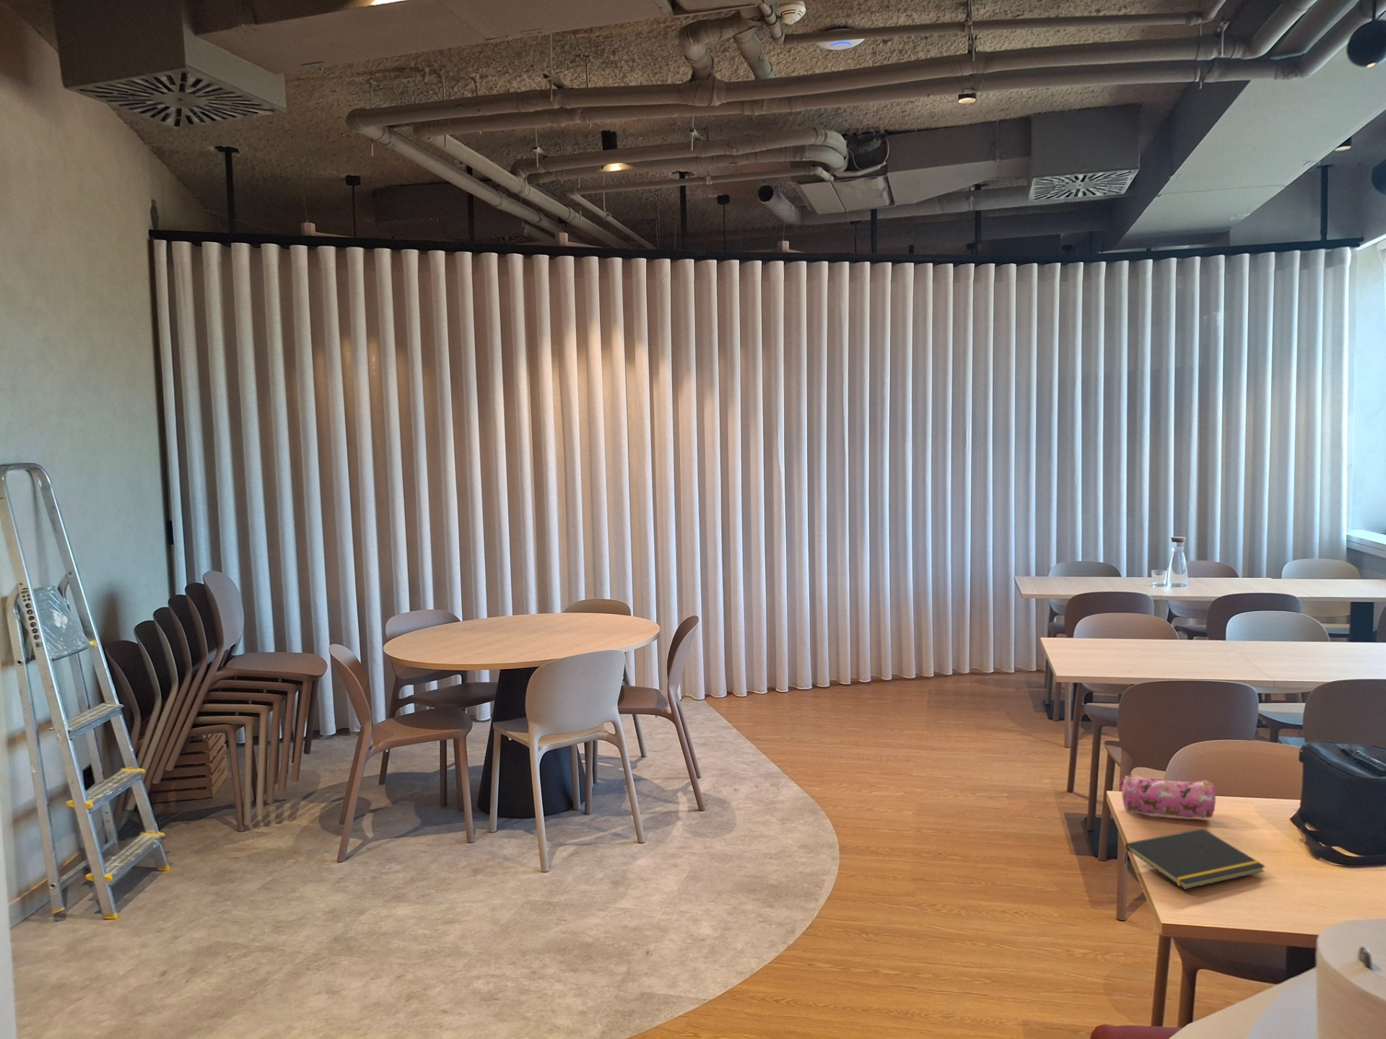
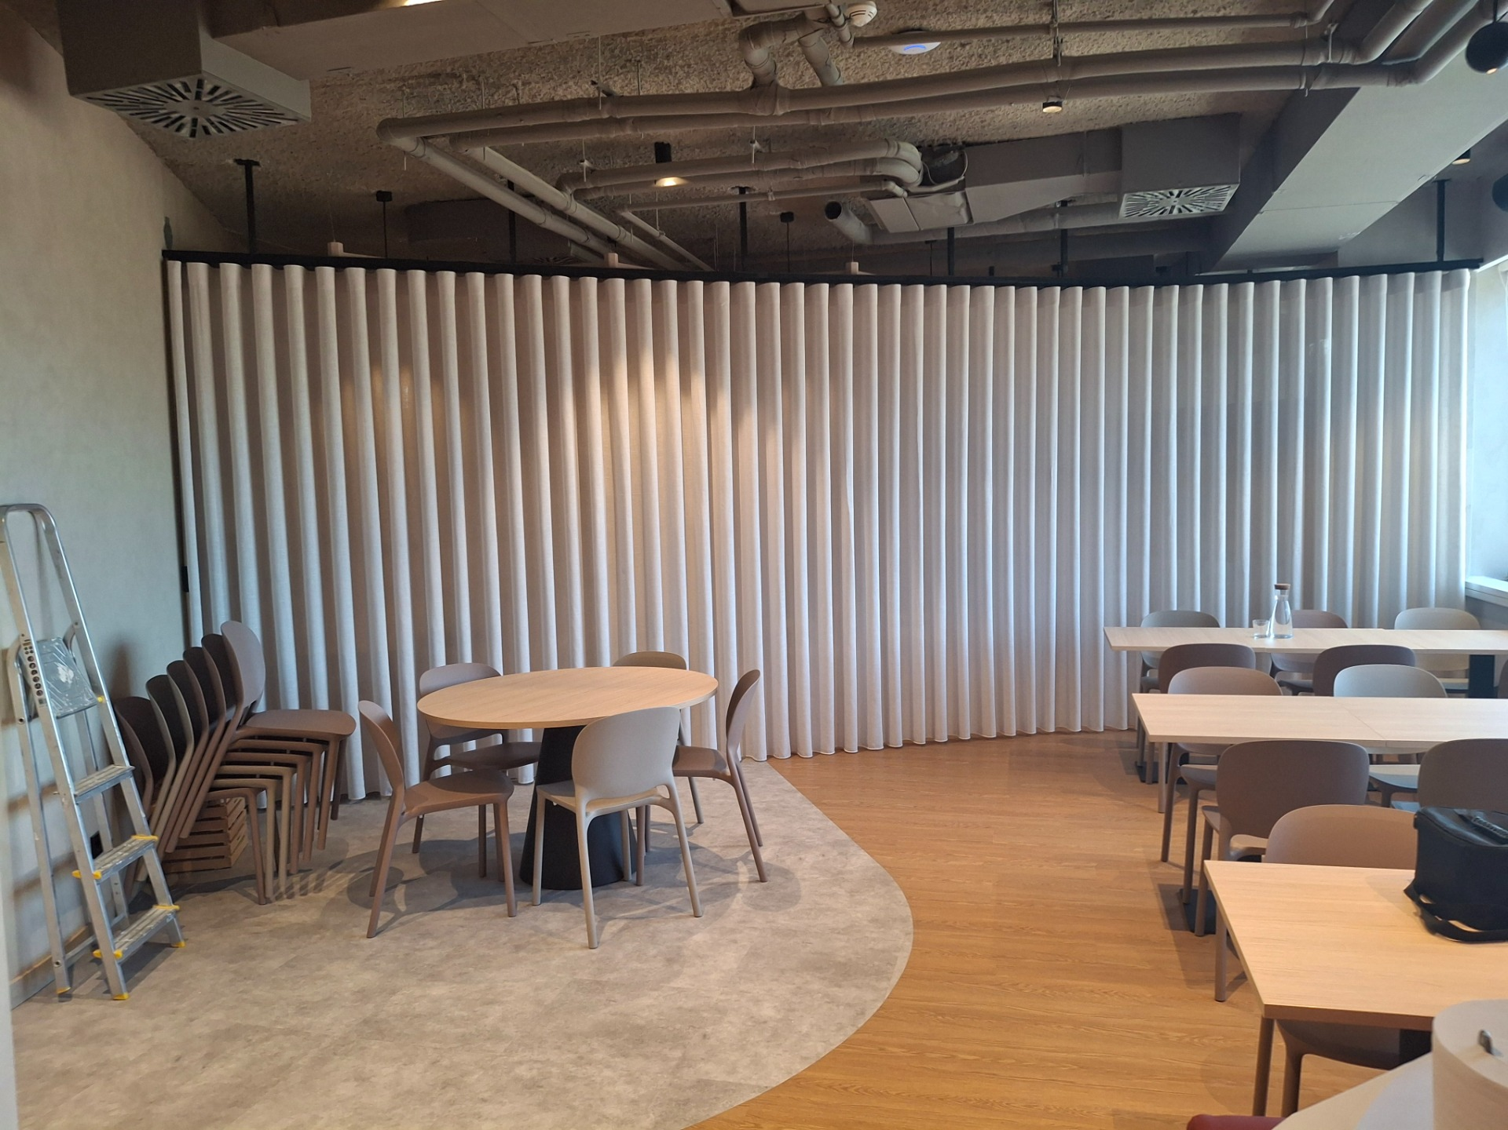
- notepad [1123,827,1266,891]
- pencil case [1119,775,1217,819]
